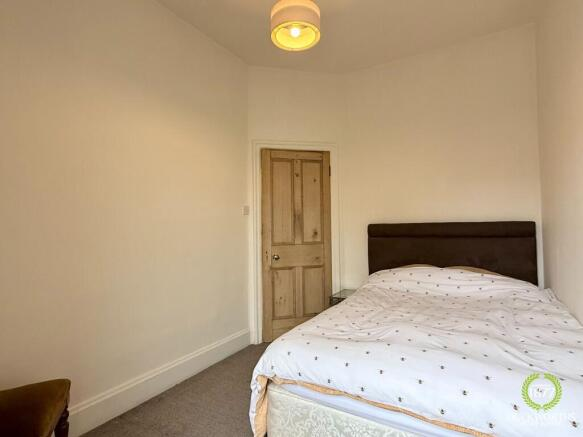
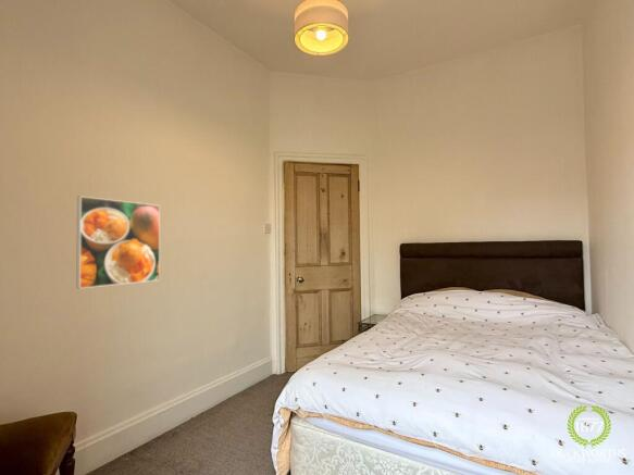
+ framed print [75,196,161,289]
